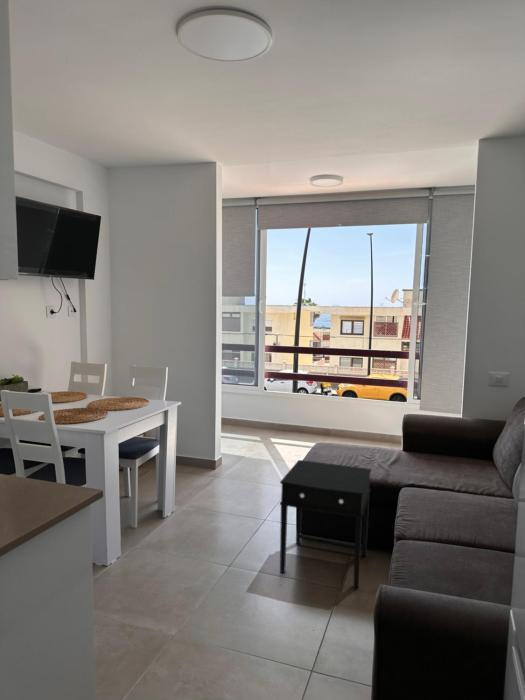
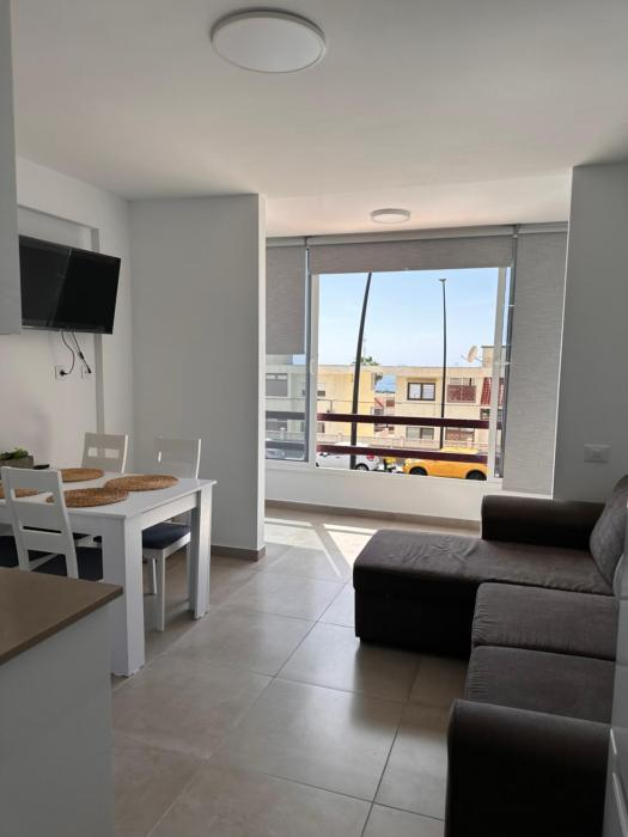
- side table [279,459,372,589]
